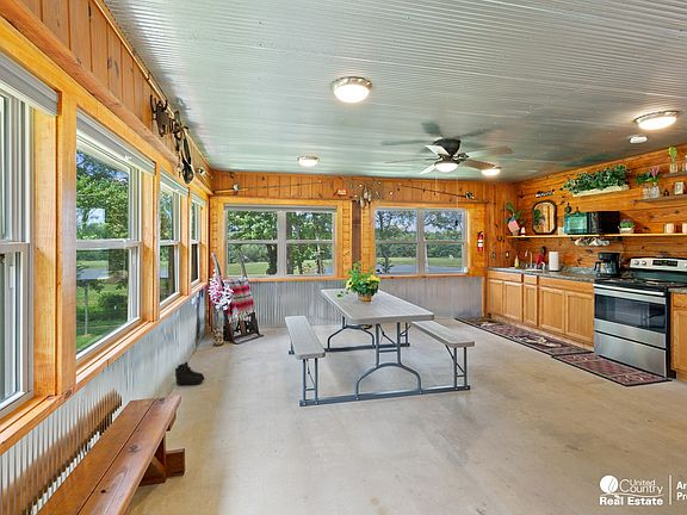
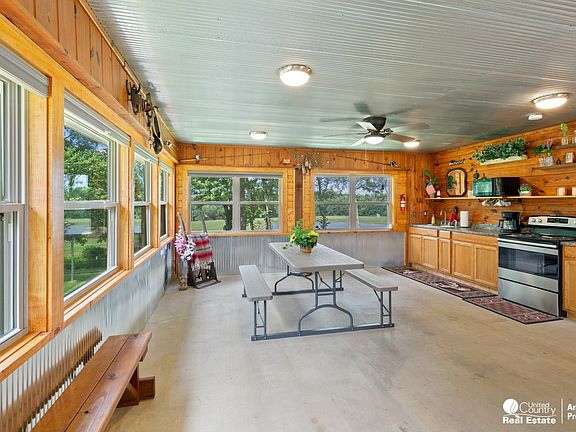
- boots [173,360,205,386]
